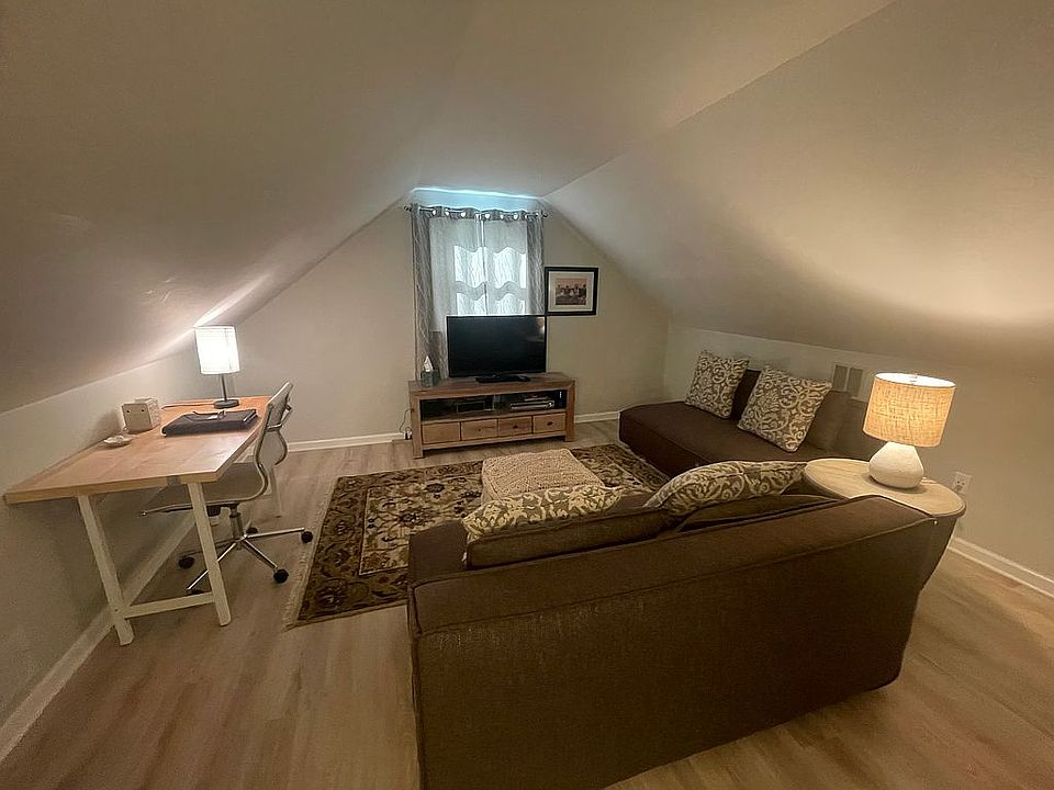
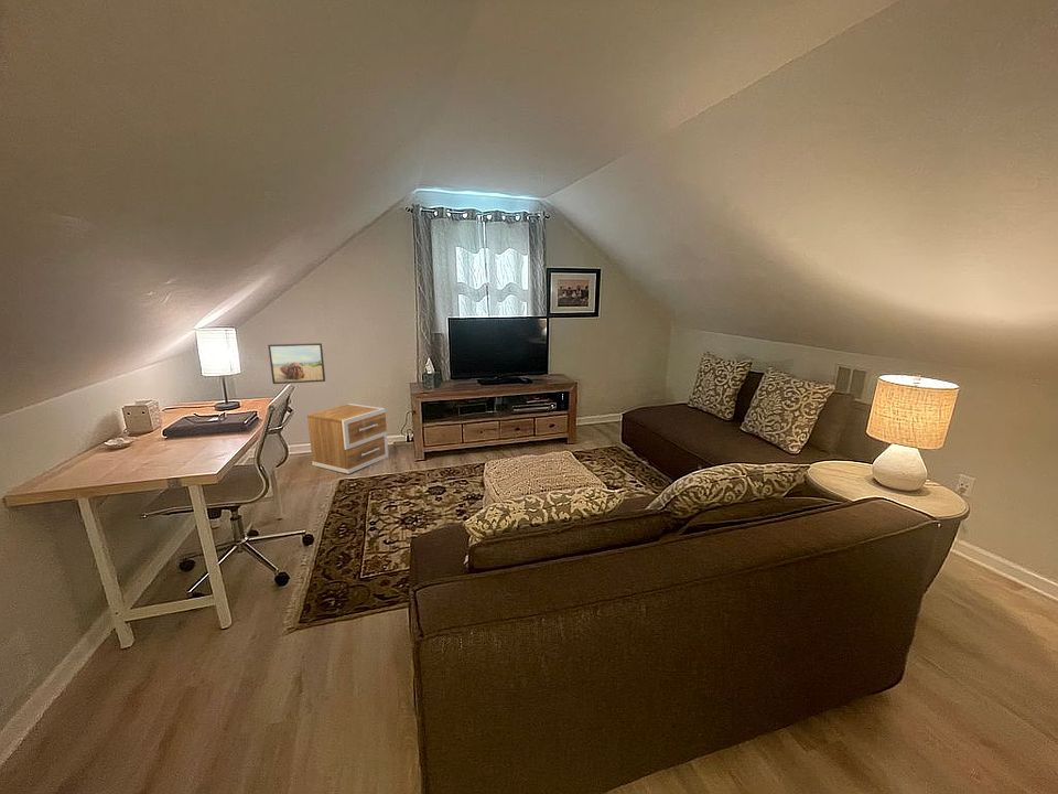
+ nightstand [306,403,389,475]
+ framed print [267,342,326,385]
